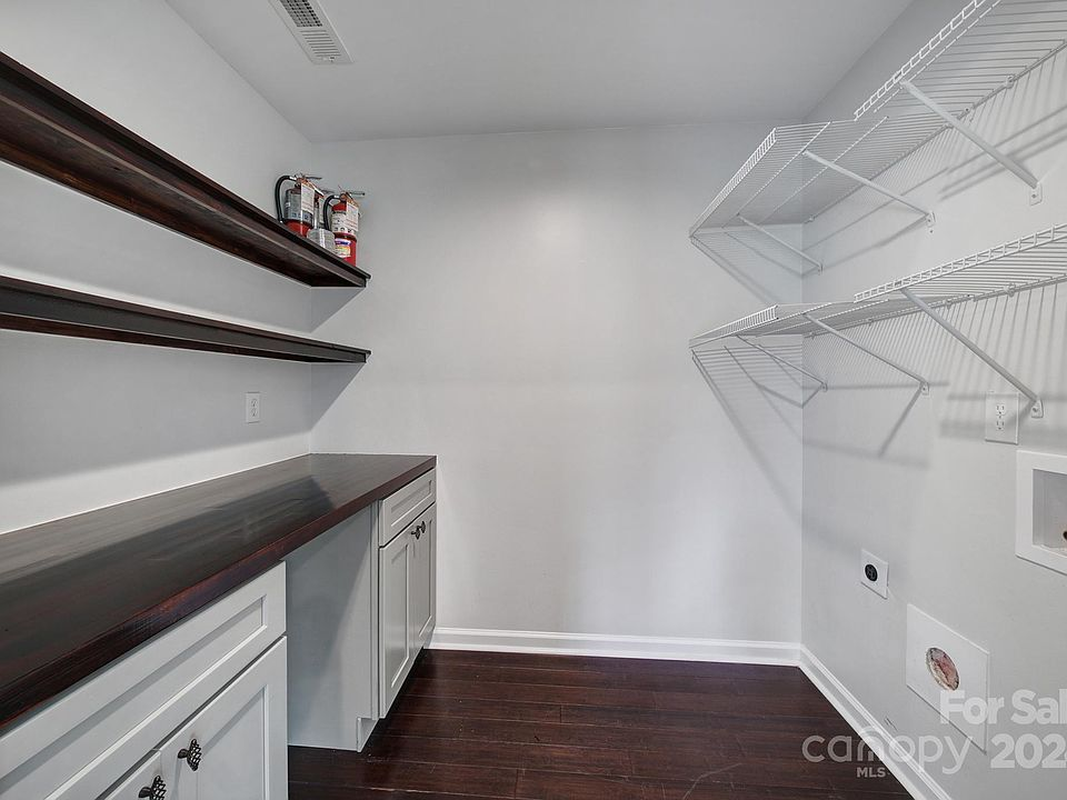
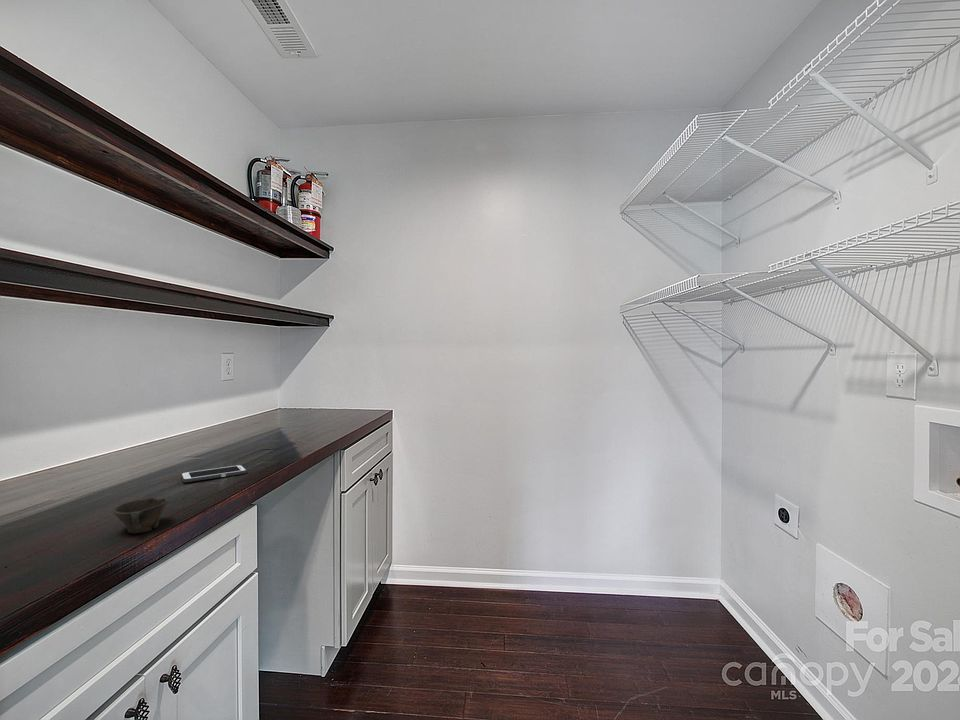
+ cup [112,497,170,534]
+ cell phone [180,464,248,483]
